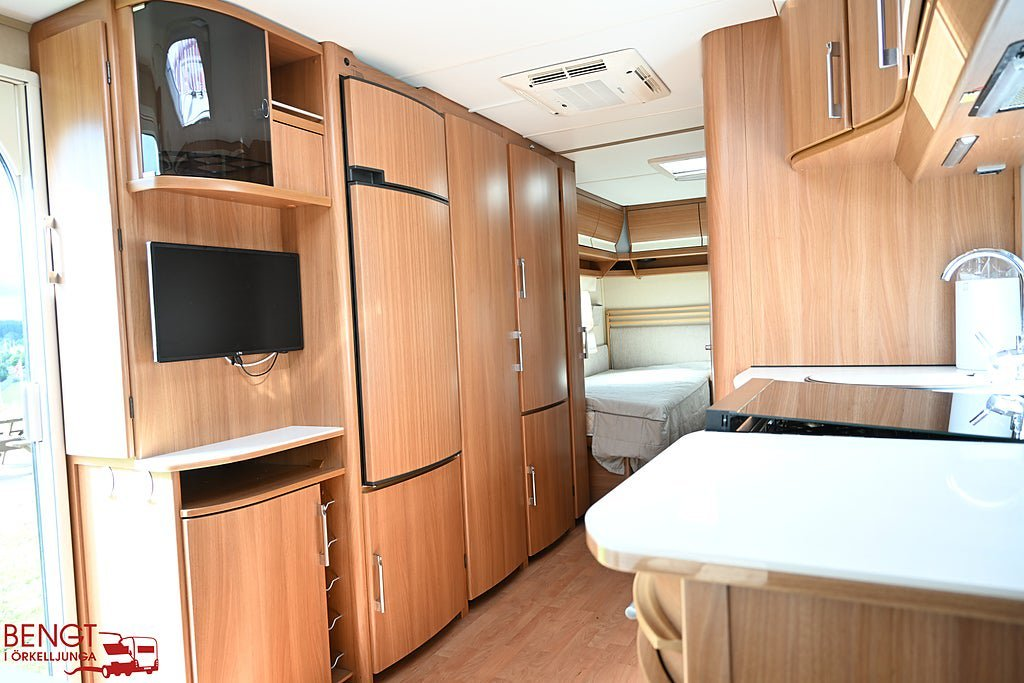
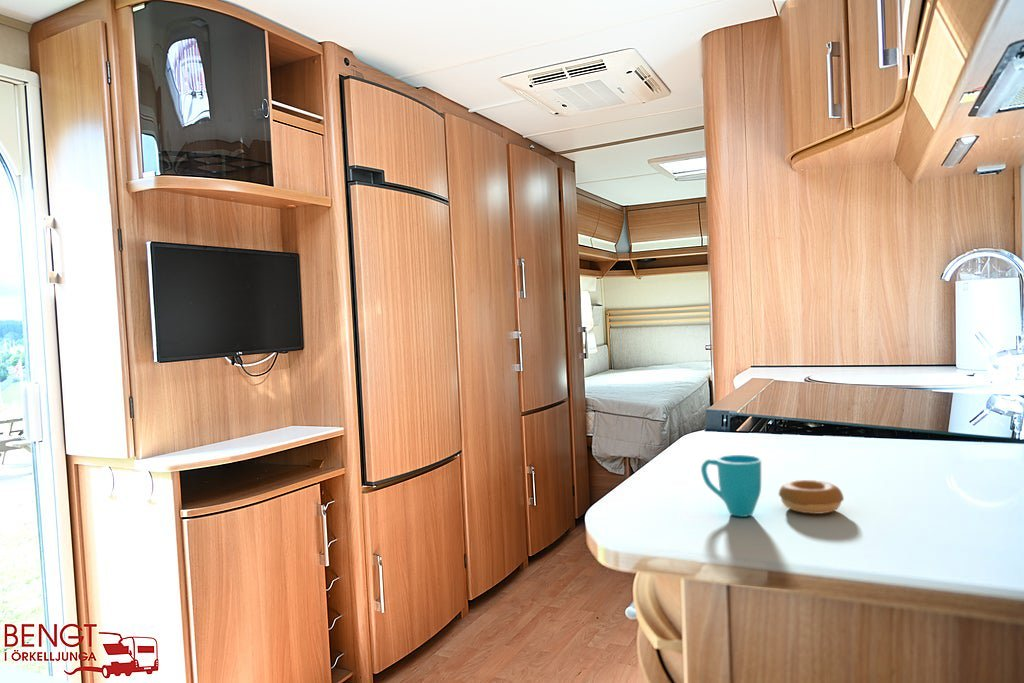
+ cup [700,454,845,518]
